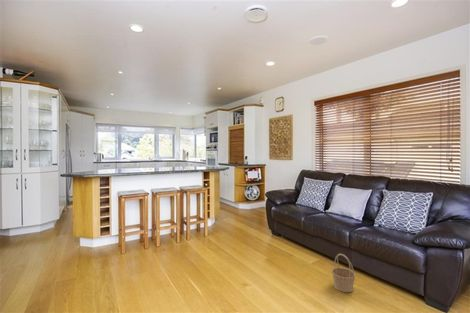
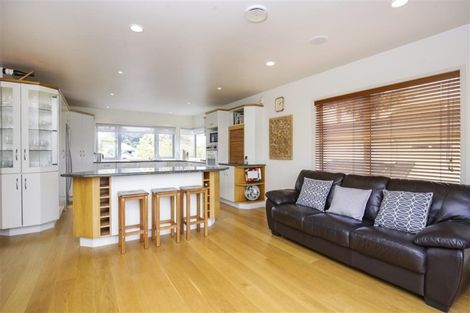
- basket [330,253,357,293]
